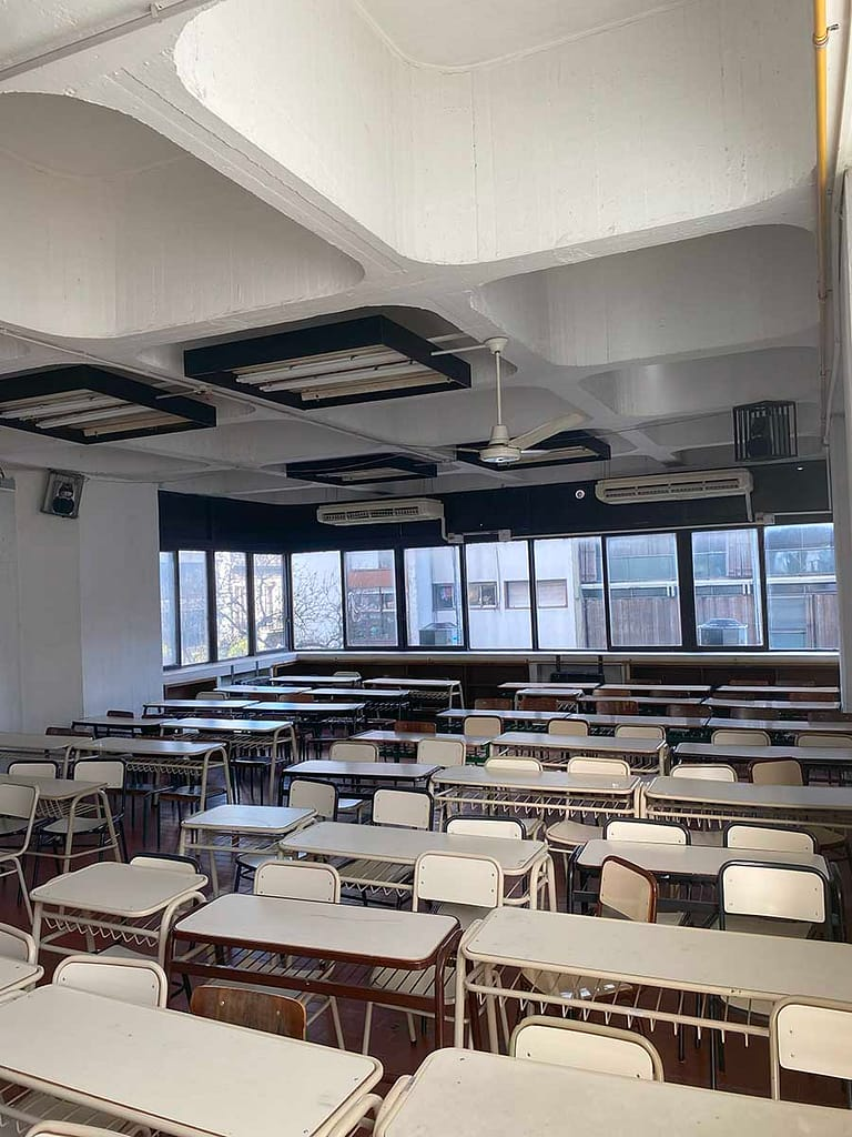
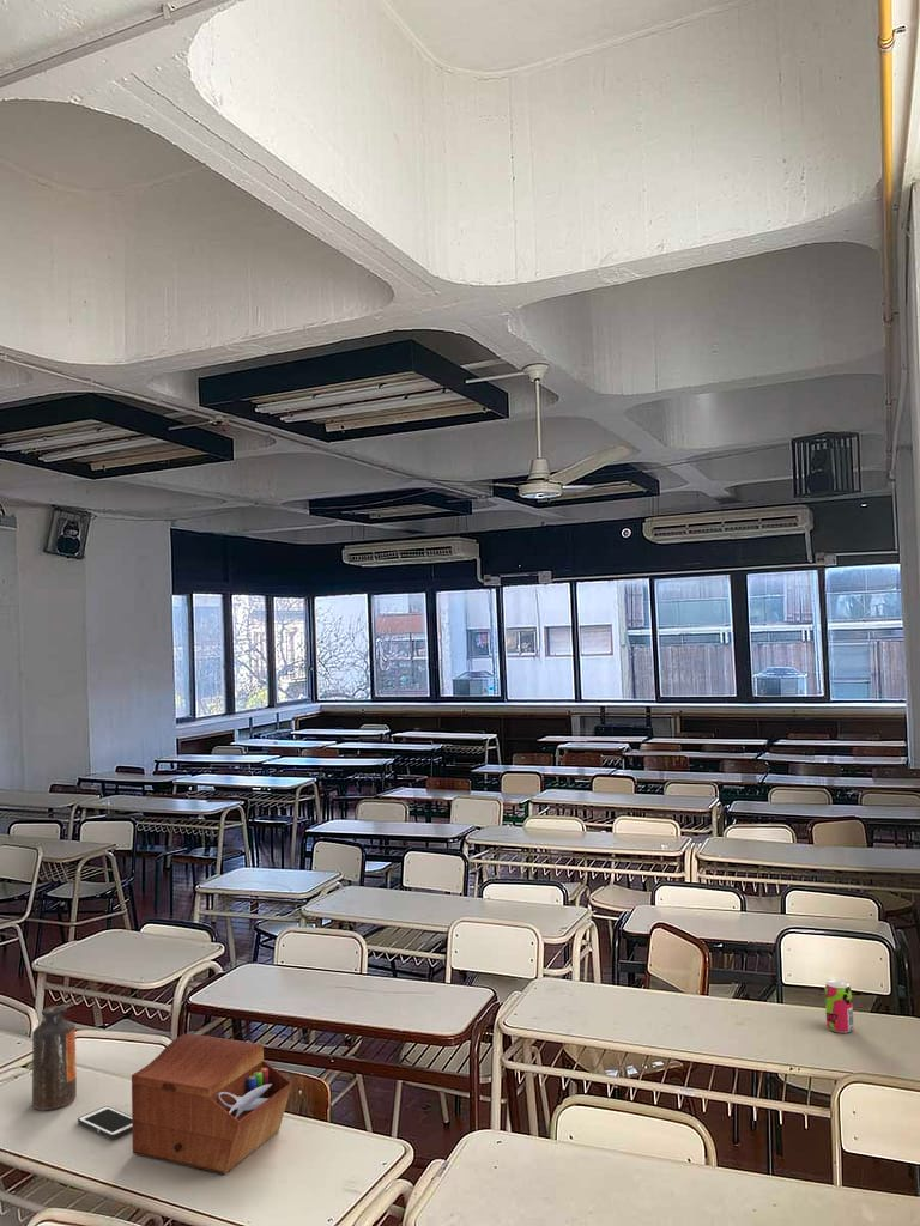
+ sewing box [131,1032,293,1175]
+ bottle [31,1005,78,1111]
+ beverage can [824,979,855,1033]
+ cell phone [77,1105,132,1140]
